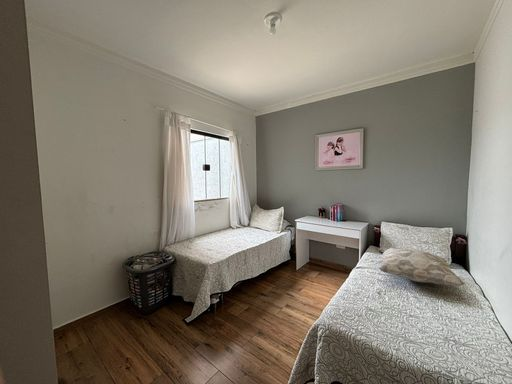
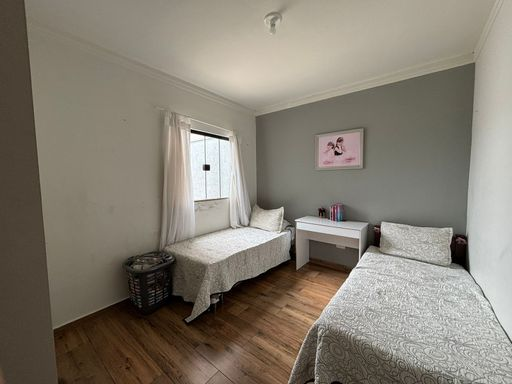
- decorative pillow [378,247,466,287]
